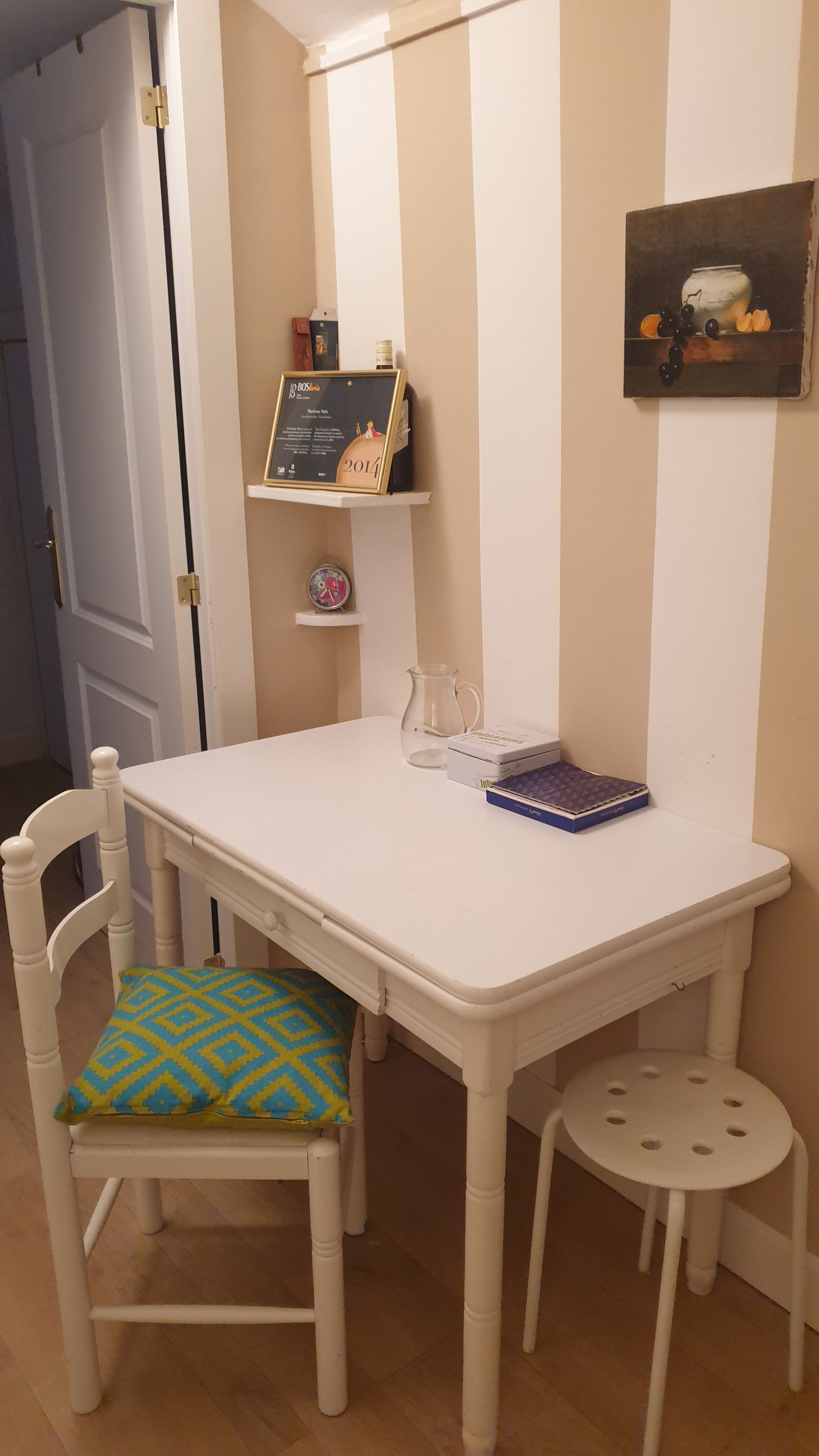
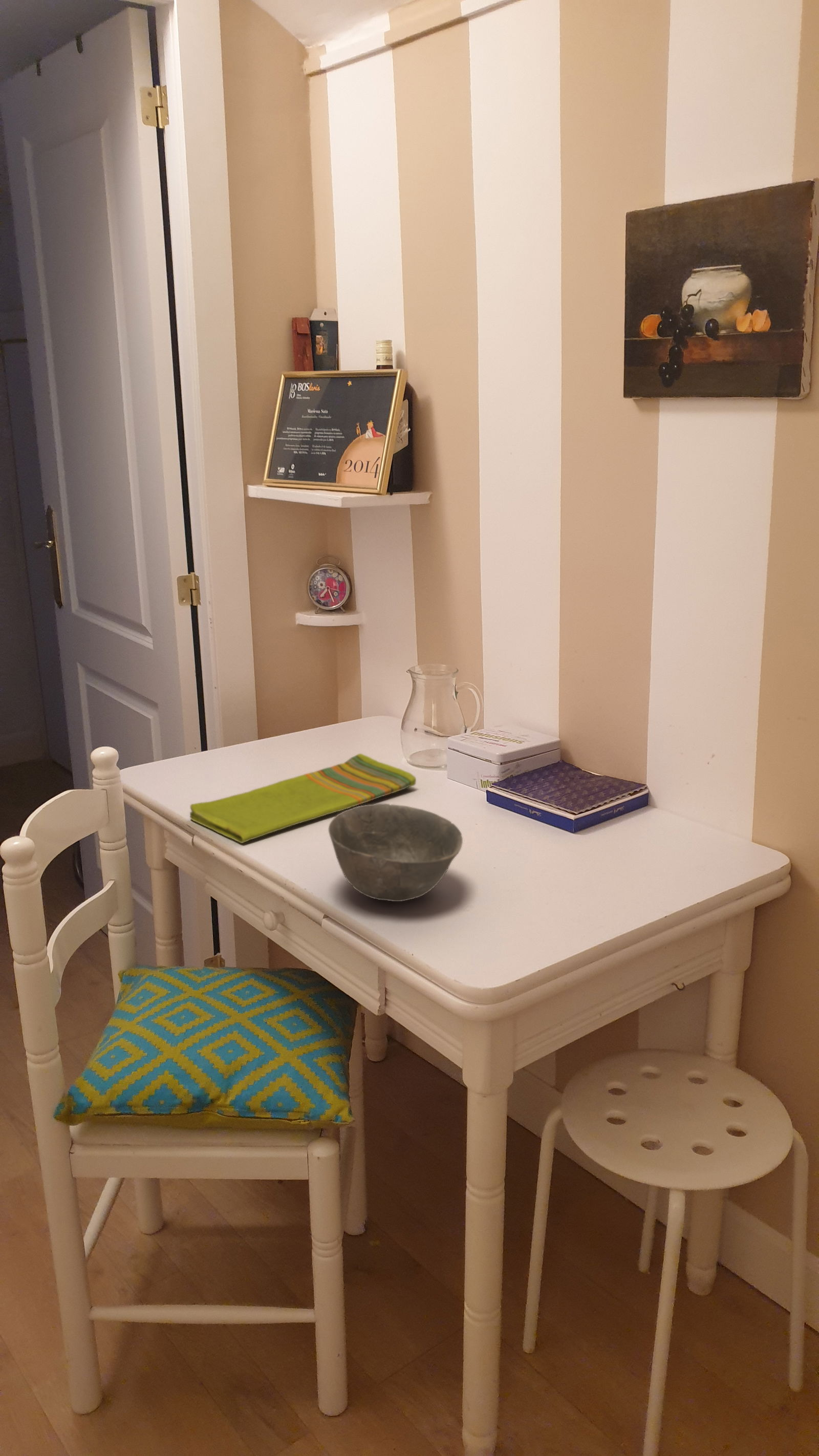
+ dish towel [189,753,417,844]
+ bowl [328,803,463,902]
